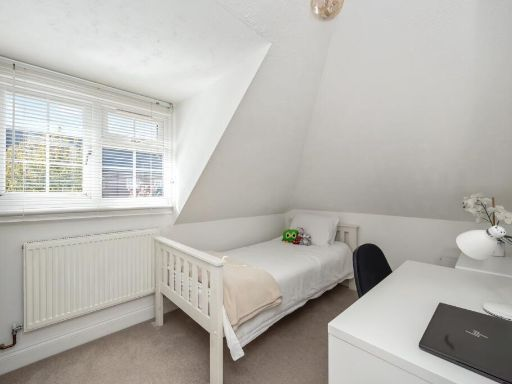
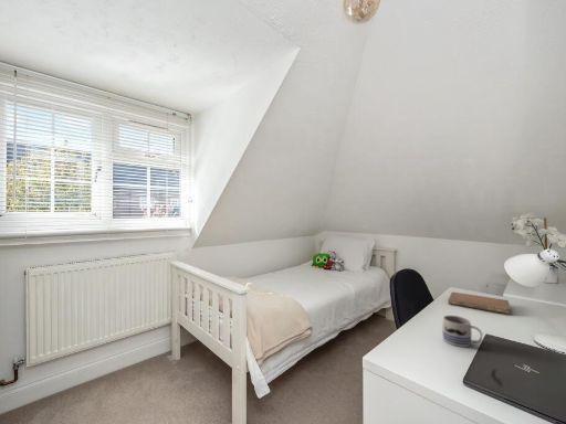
+ mug [441,315,483,348]
+ notebook [448,292,512,316]
